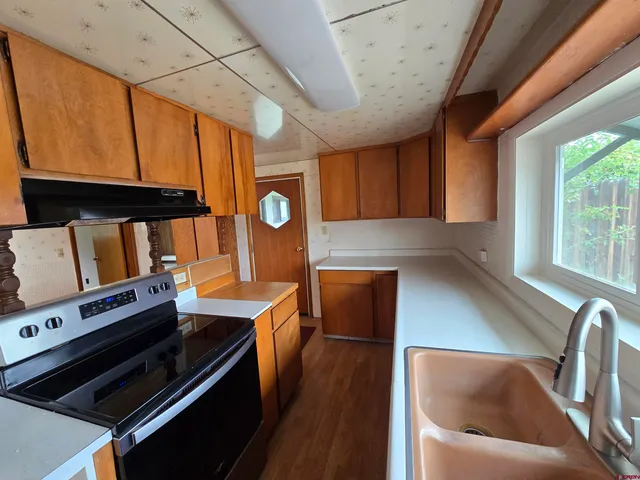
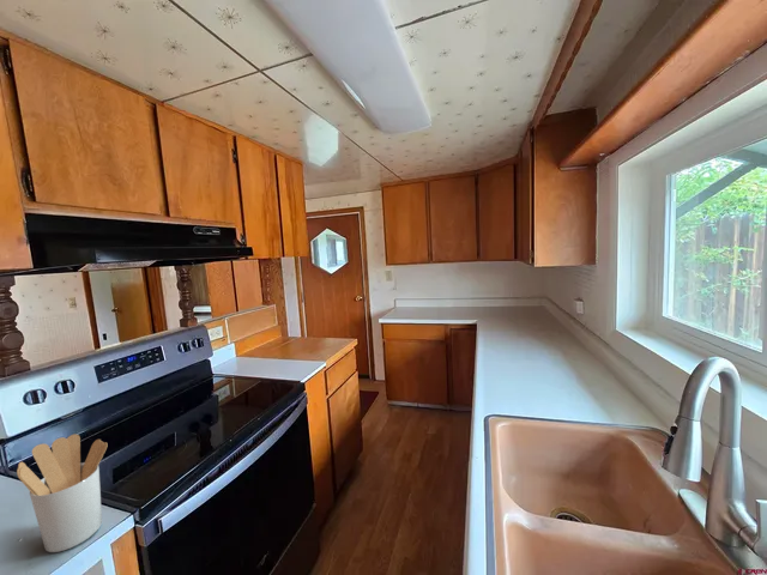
+ utensil holder [16,434,108,553]
